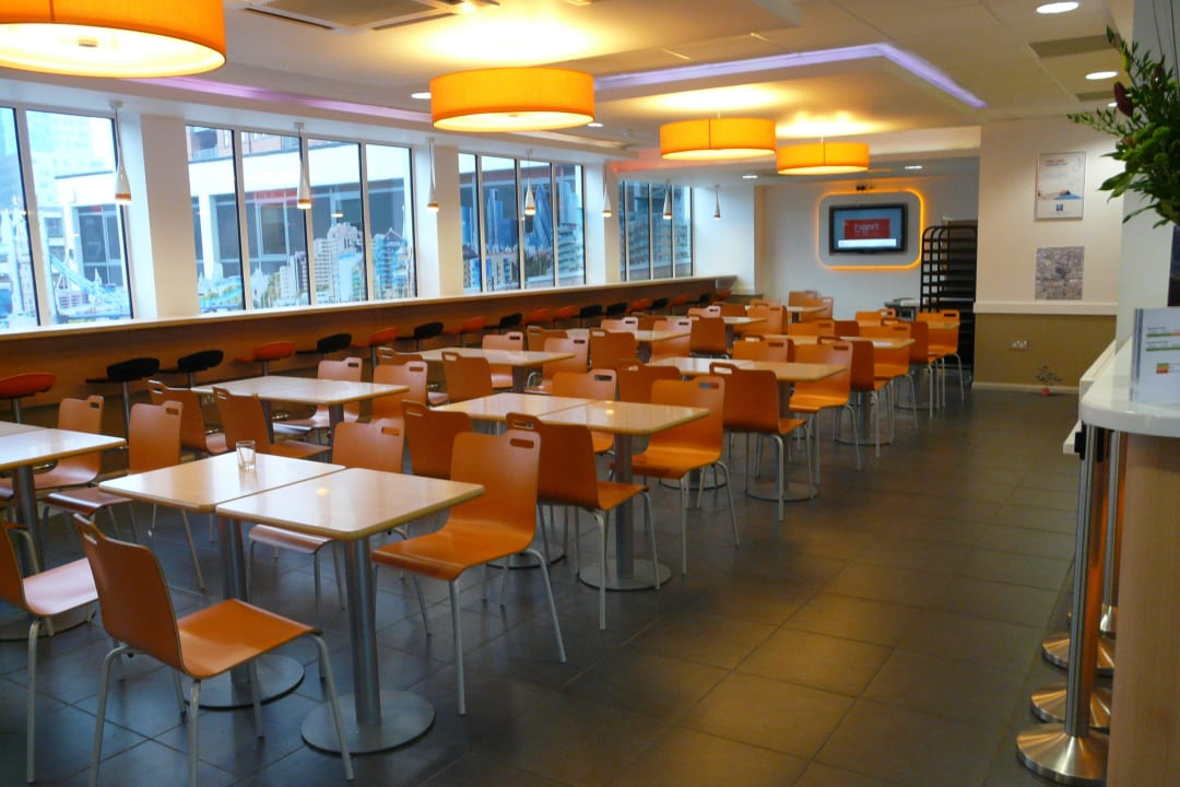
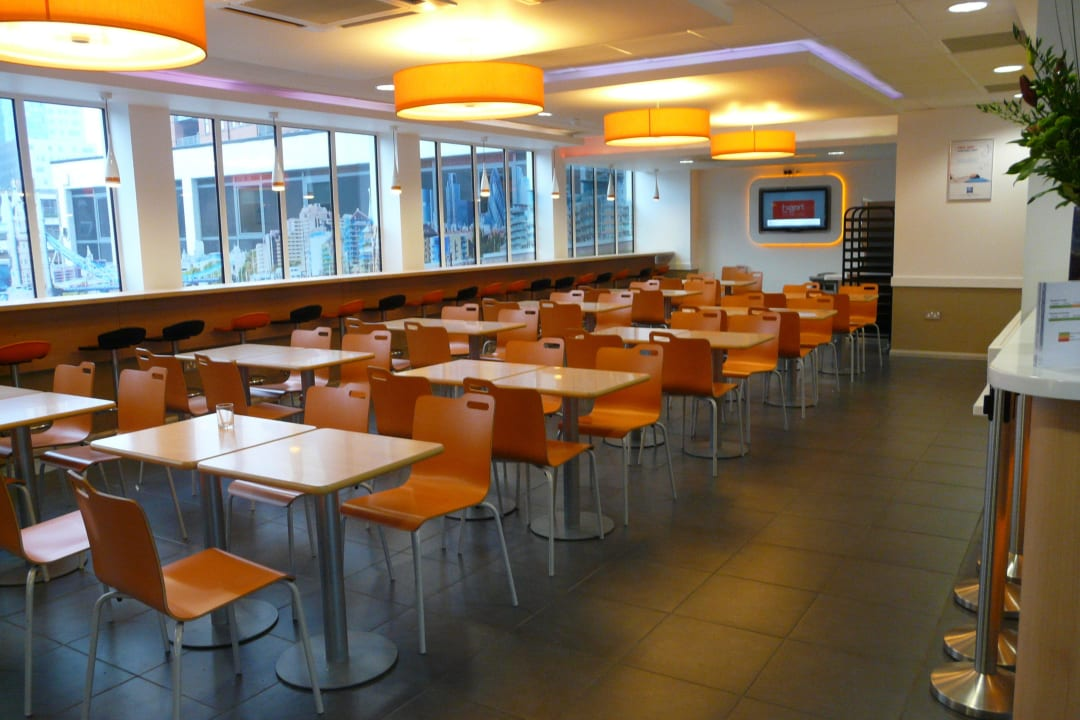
- potted plant [1032,364,1067,397]
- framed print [1032,245,1086,302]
